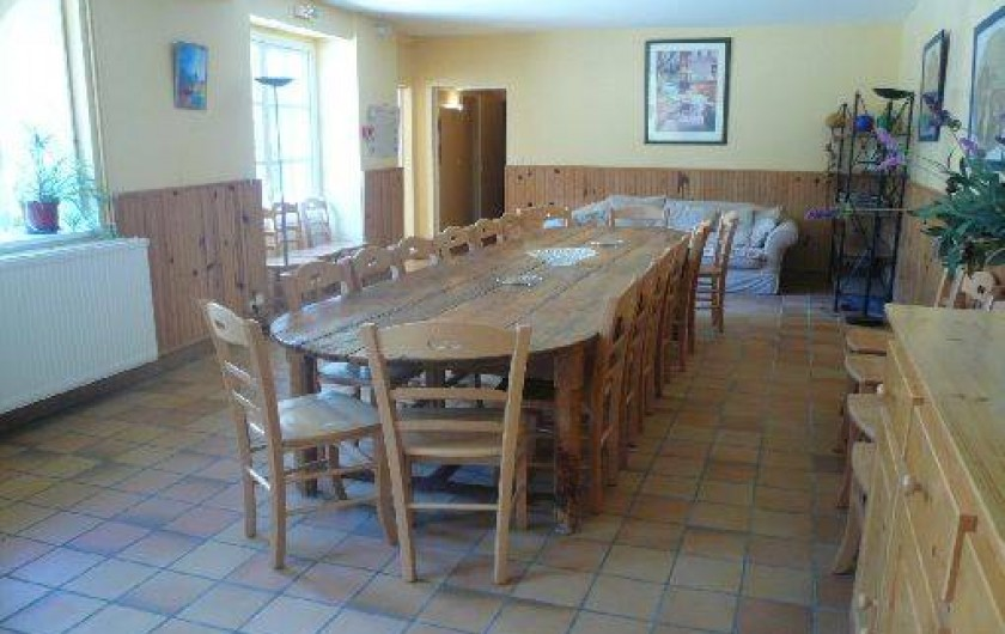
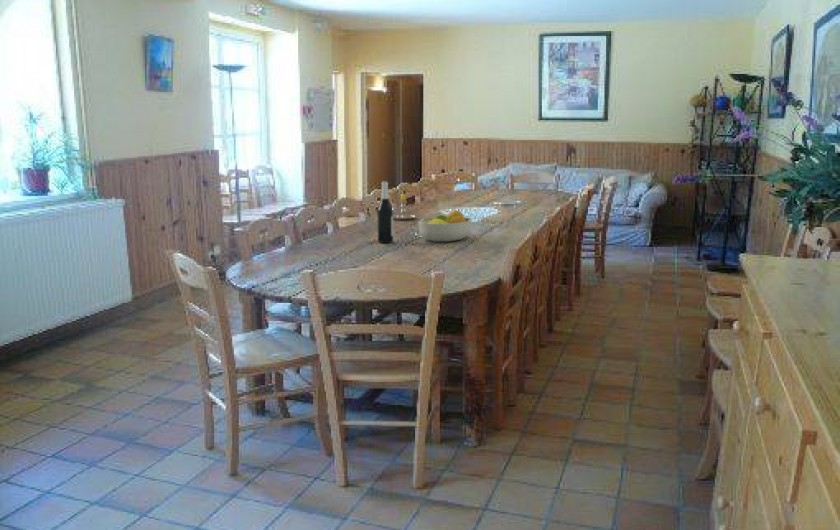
+ candlestick [392,192,416,221]
+ fruit bowl [417,209,473,243]
+ wine bottle [376,180,394,244]
